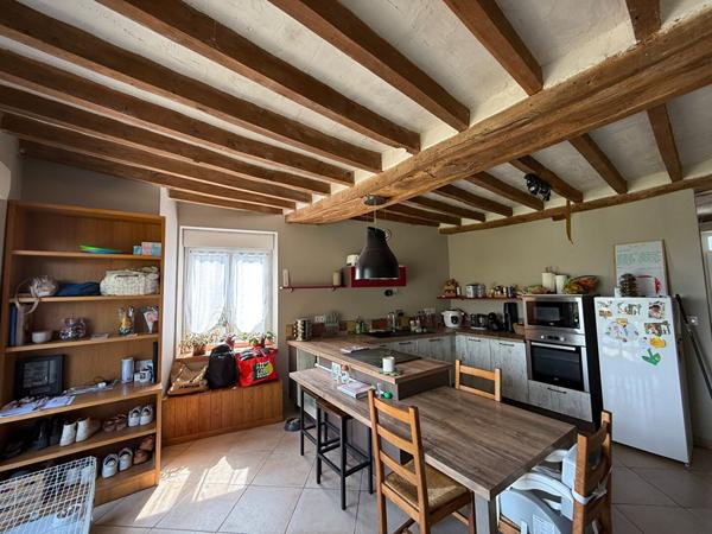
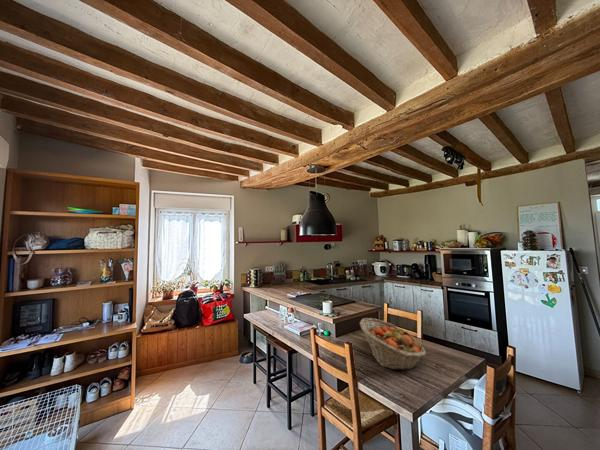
+ fruit basket [359,317,427,371]
